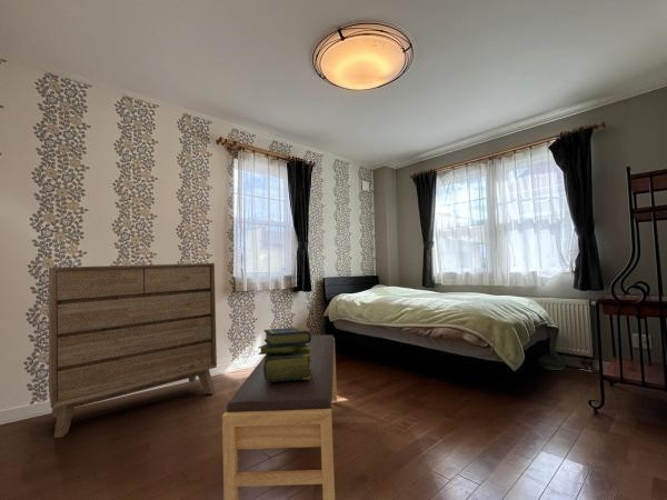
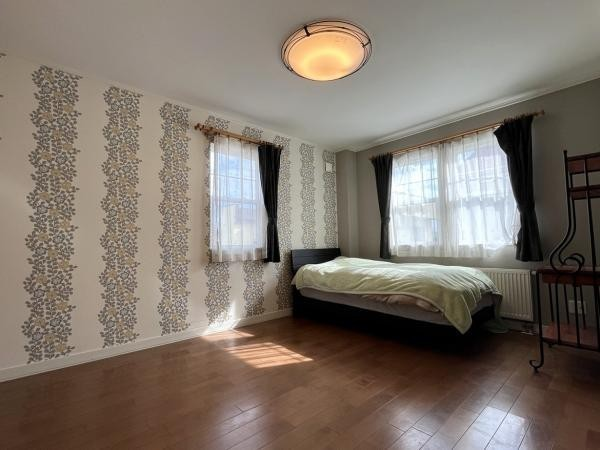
- bench [221,333,338,500]
- dresser [48,262,218,439]
- stack of books [257,327,312,382]
